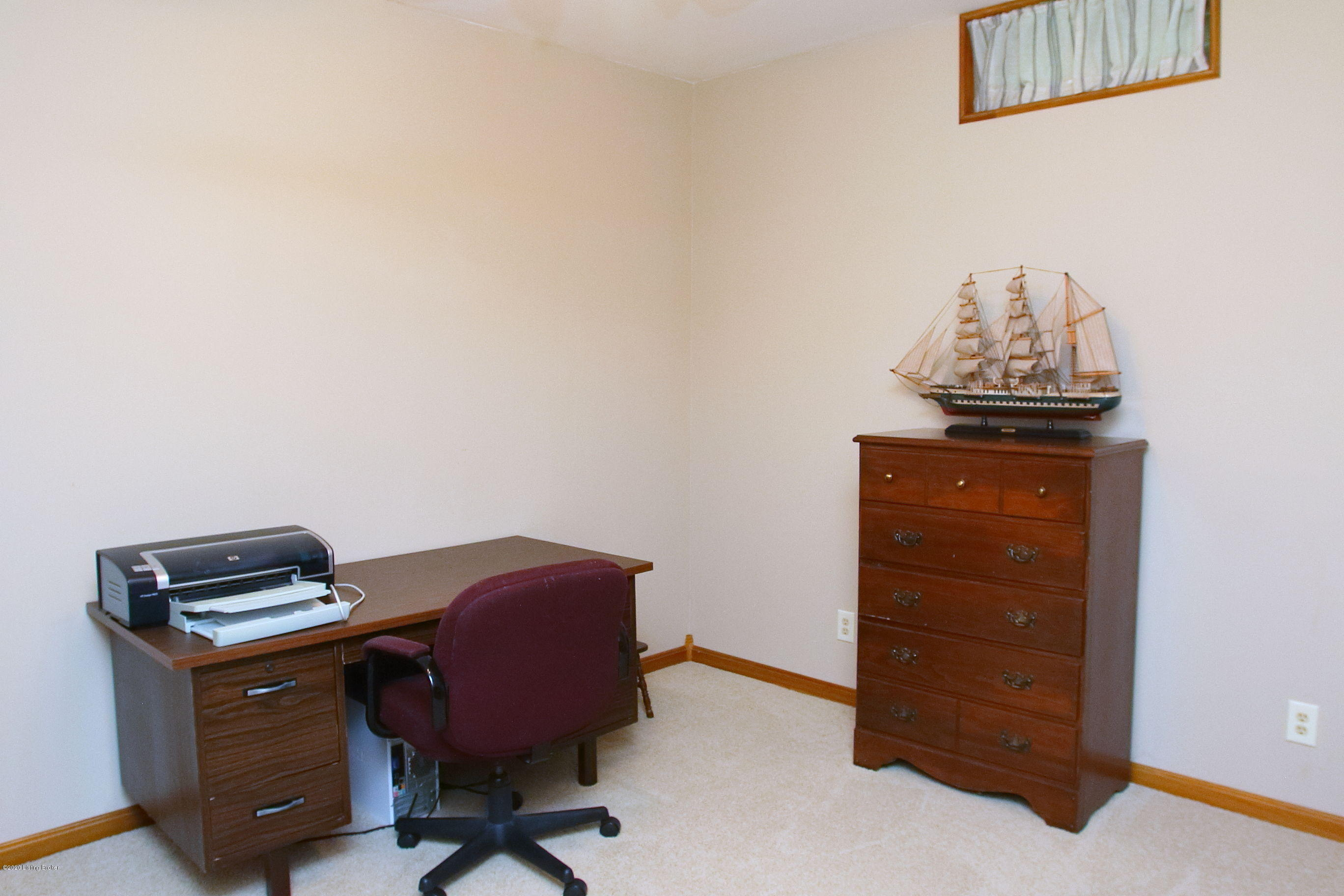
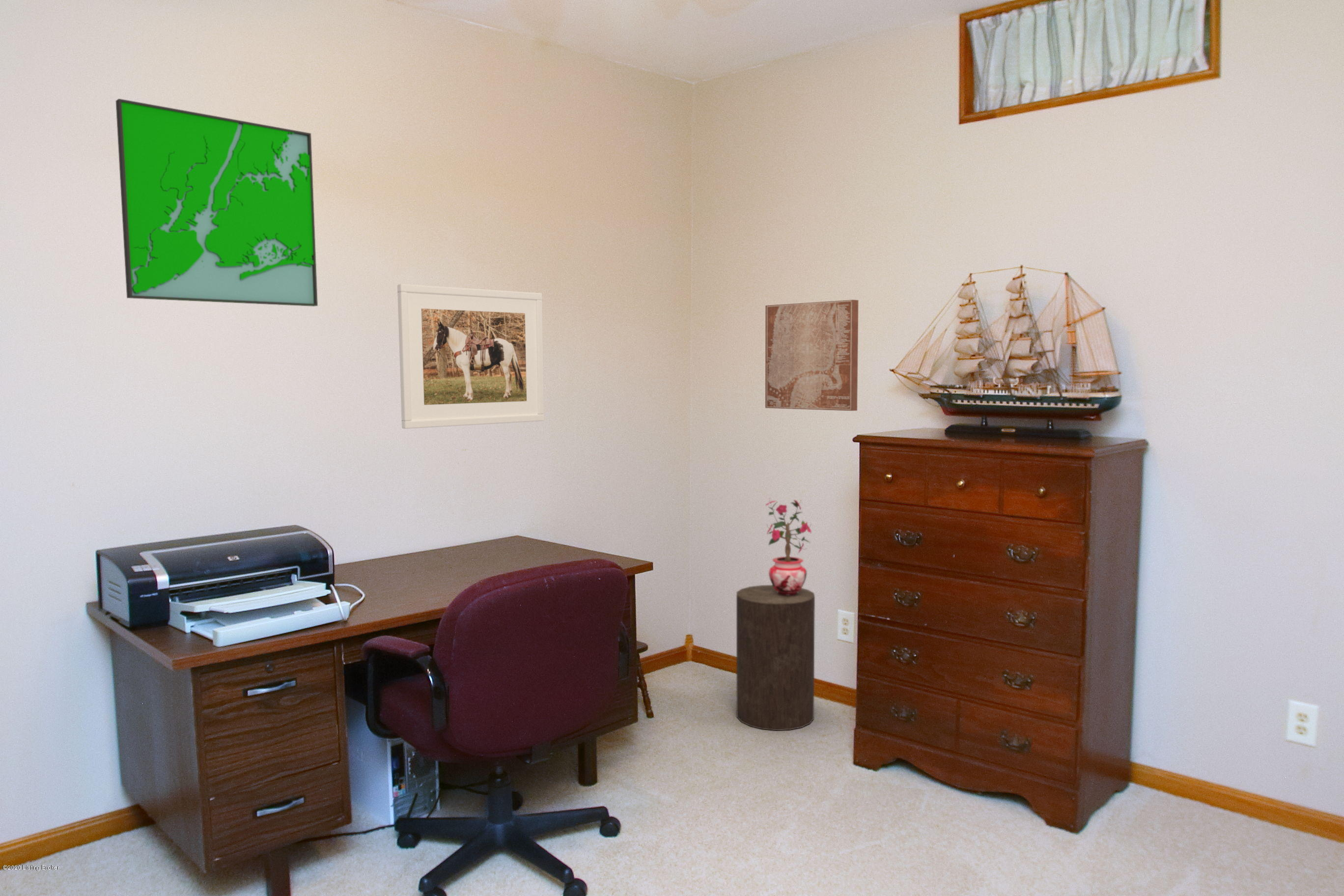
+ stool [736,585,815,731]
+ potted plant [765,497,812,596]
+ map [115,98,318,307]
+ wall art [765,299,859,411]
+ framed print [397,283,545,429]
